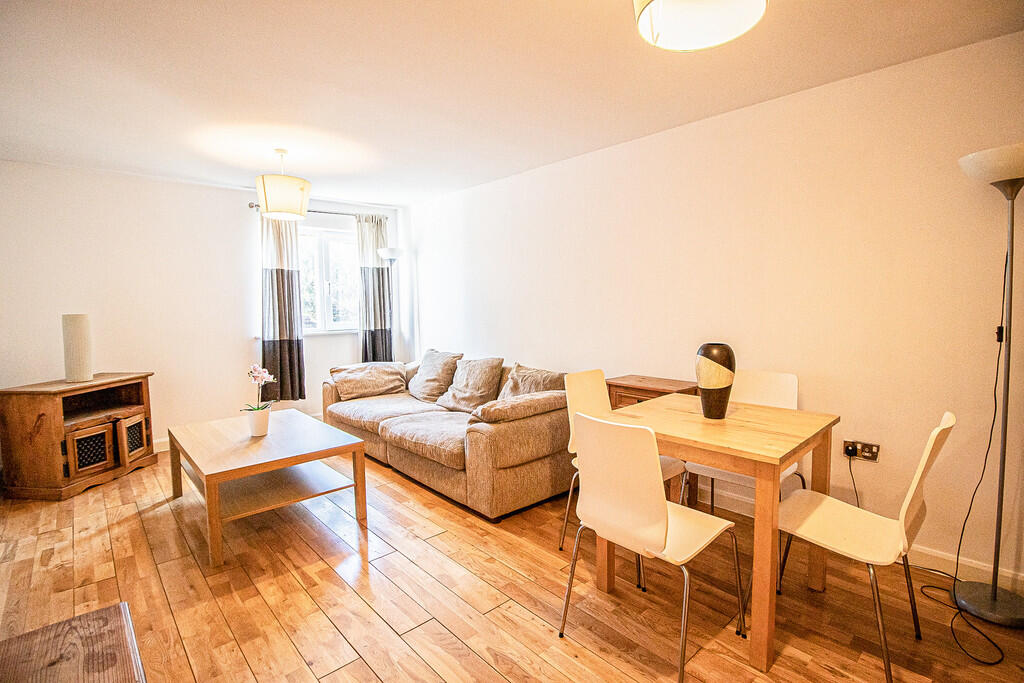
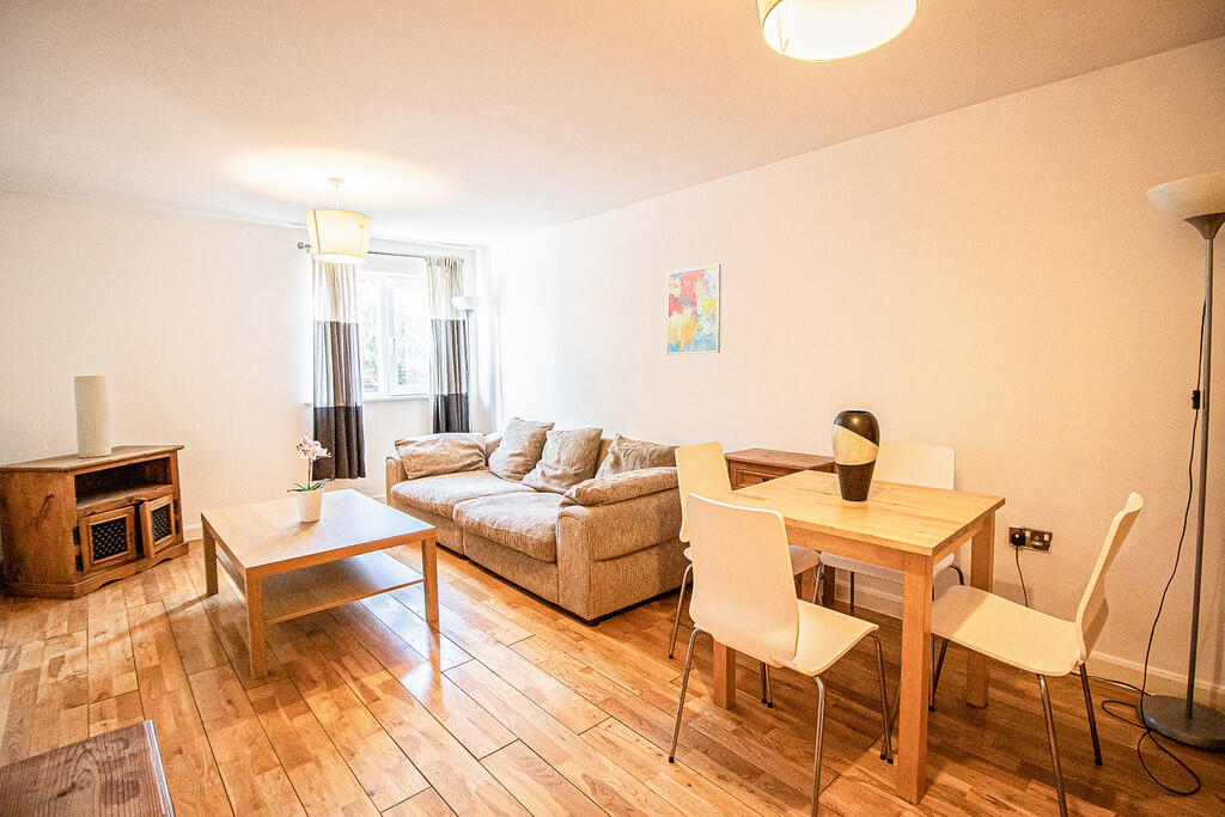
+ wall art [665,262,723,356]
